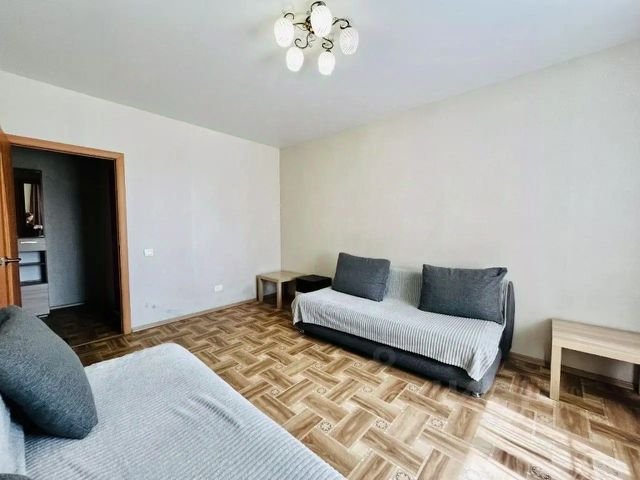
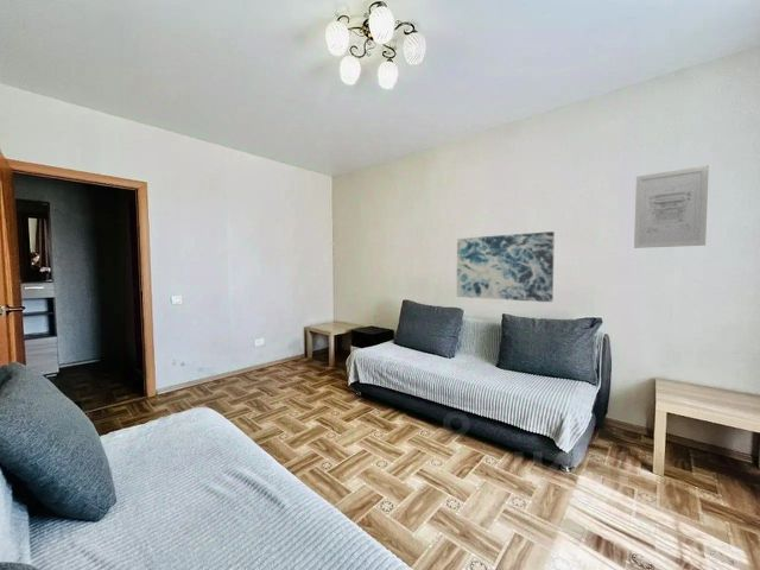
+ wall art [633,164,710,249]
+ wall art [456,230,556,303]
